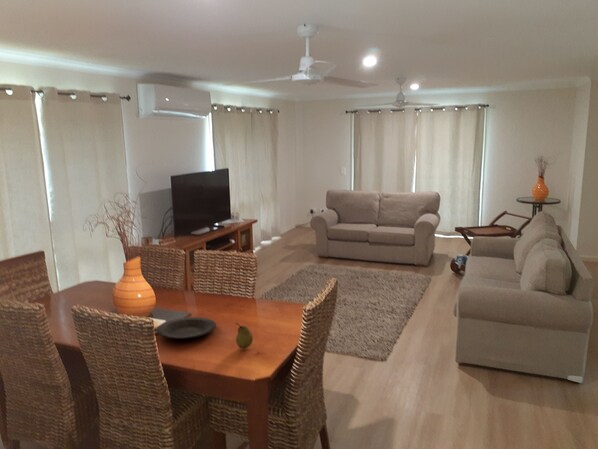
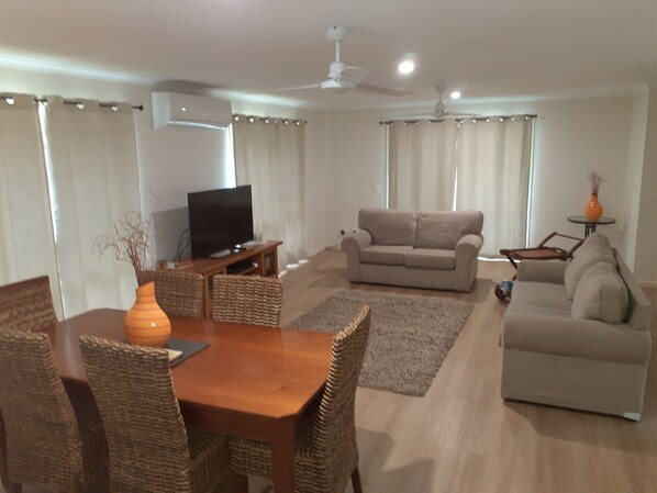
- plate [156,316,217,340]
- fruit [234,322,254,349]
